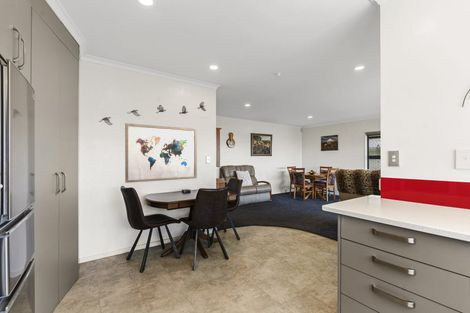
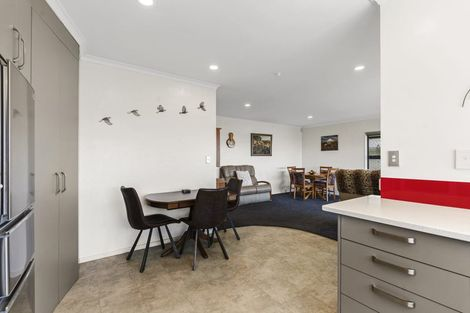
- wall art [124,122,198,184]
